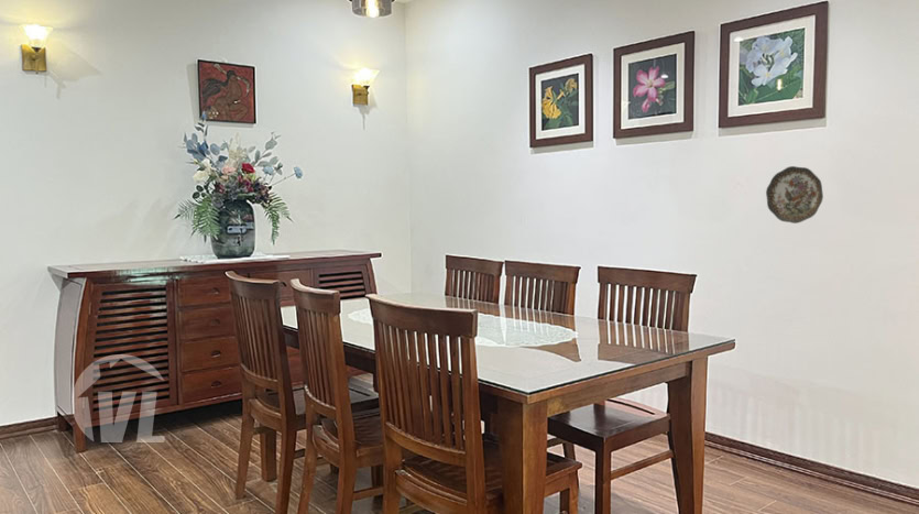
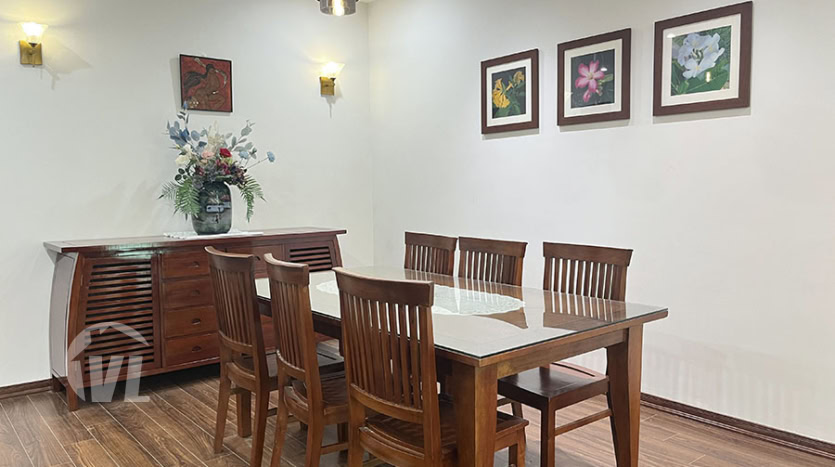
- decorative plate [765,165,824,225]
